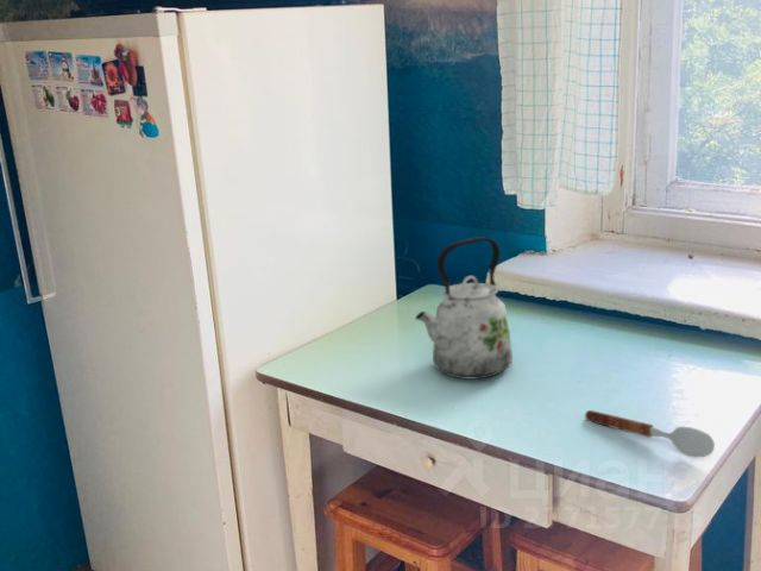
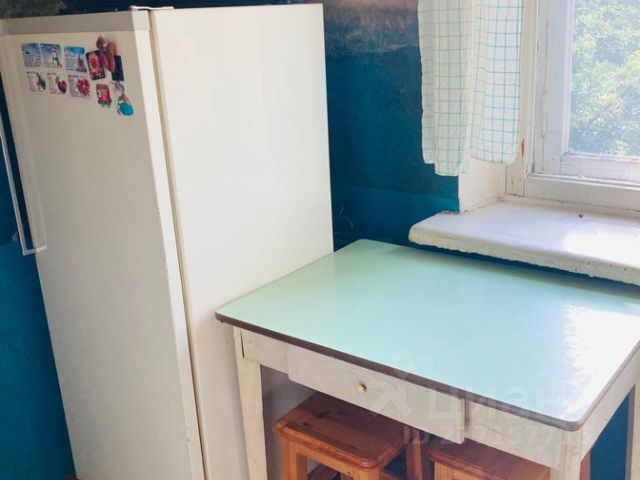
- soupspoon [584,409,716,458]
- kettle [415,236,514,379]
